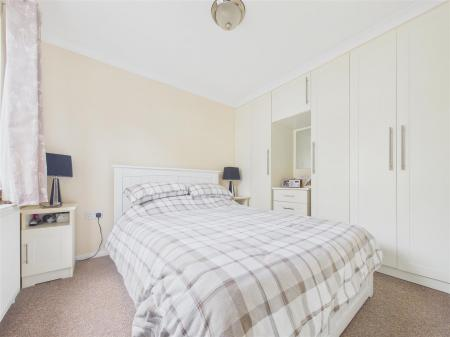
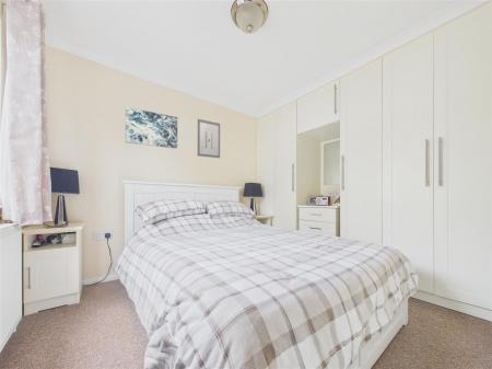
+ wall art [125,106,178,149]
+ wall art [197,118,221,159]
